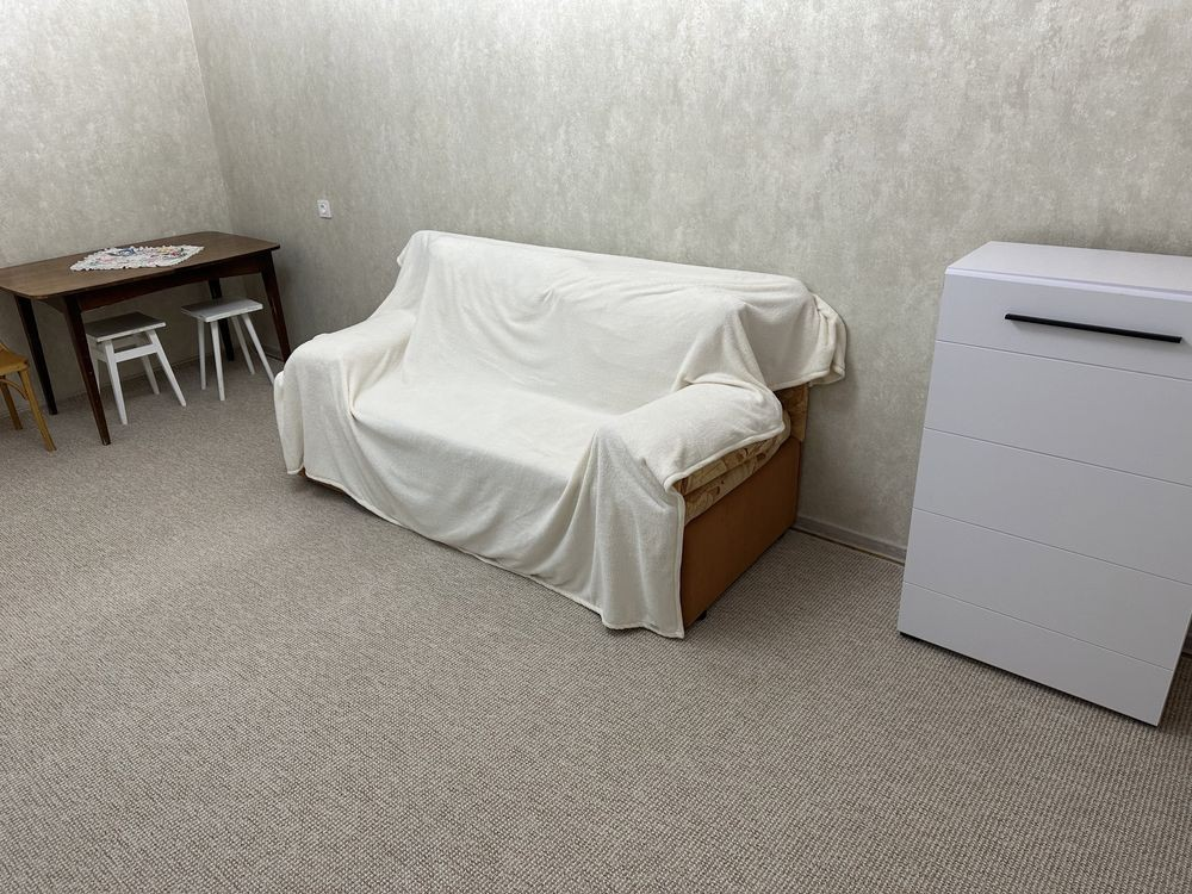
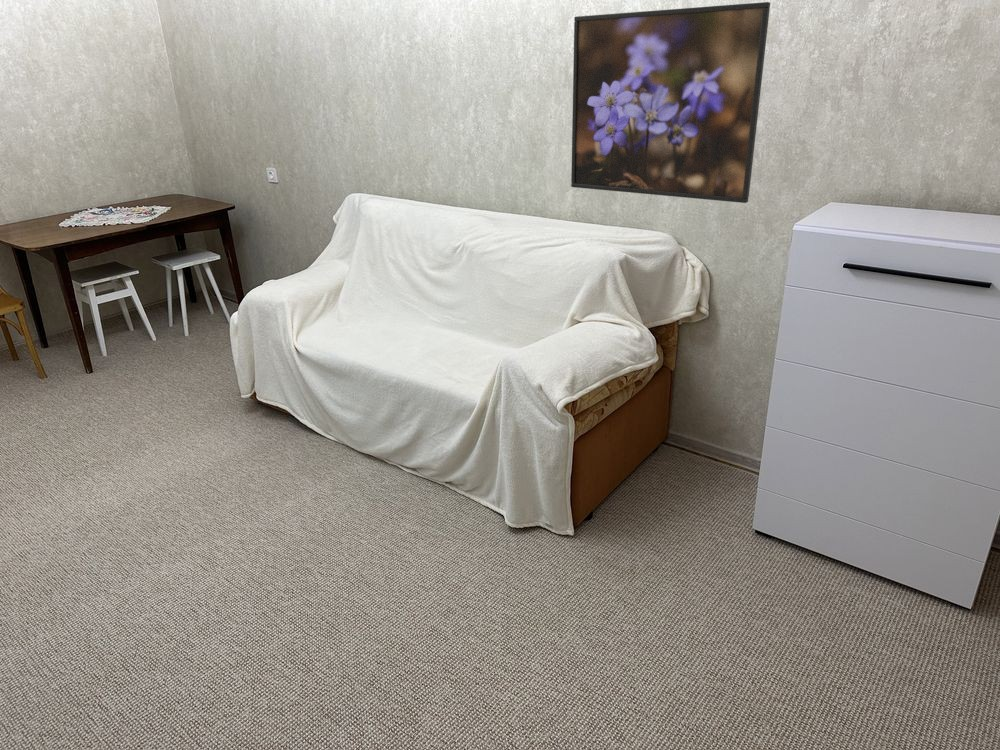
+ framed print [570,1,771,204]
